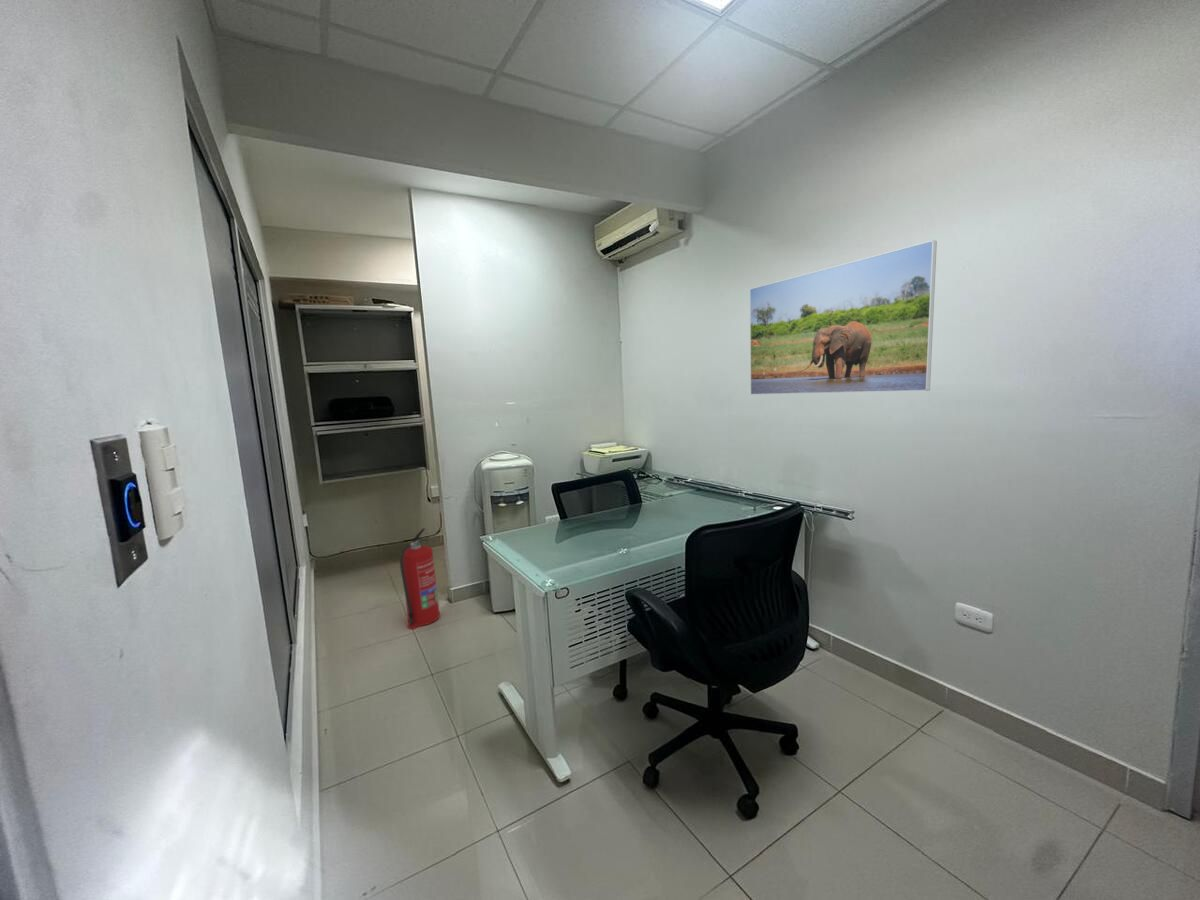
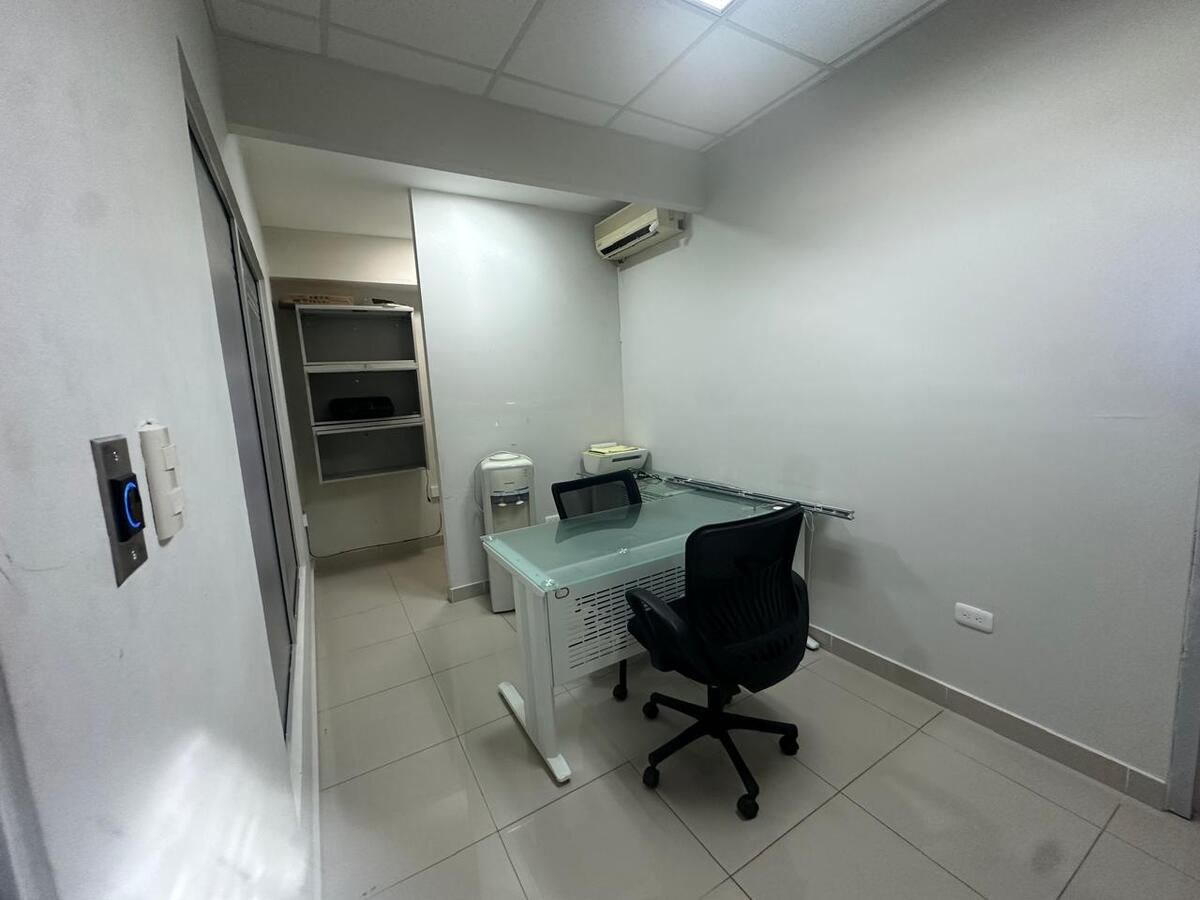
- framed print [749,239,938,396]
- fire extinguisher [399,528,441,630]
